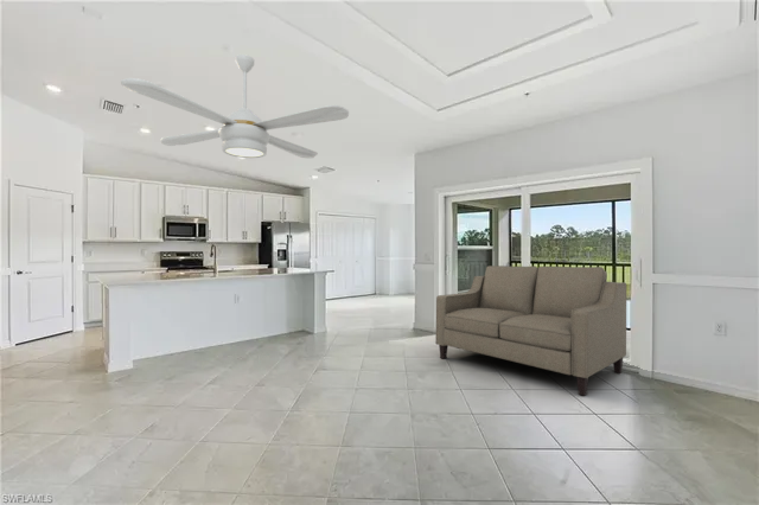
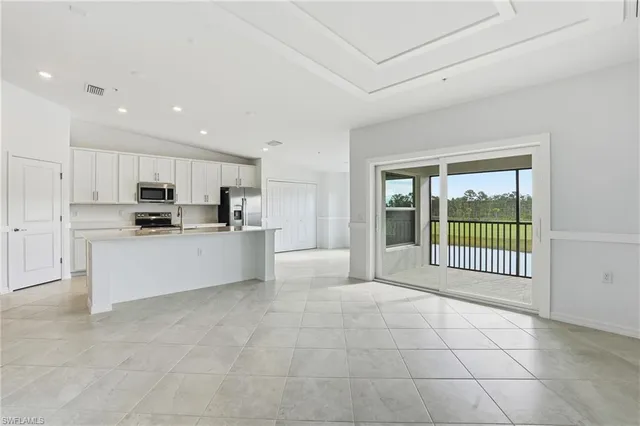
- ceiling fan [120,53,350,160]
- sofa [434,264,627,397]
